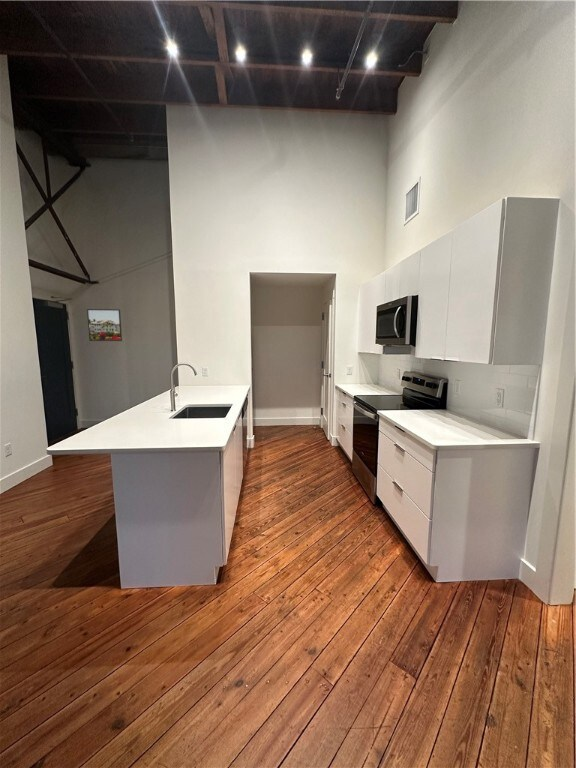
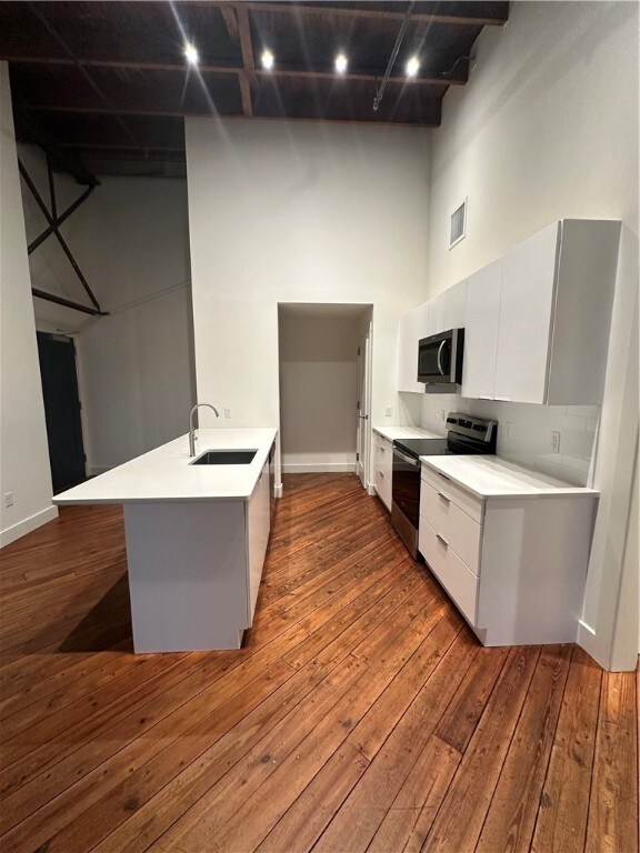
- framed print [86,308,123,342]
